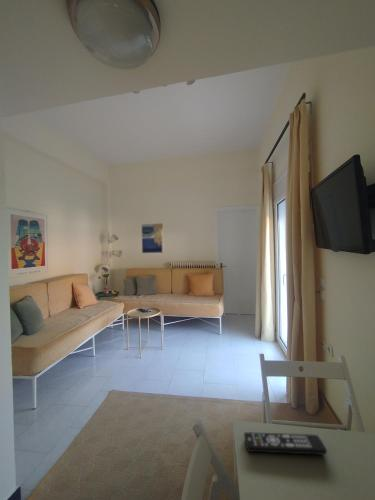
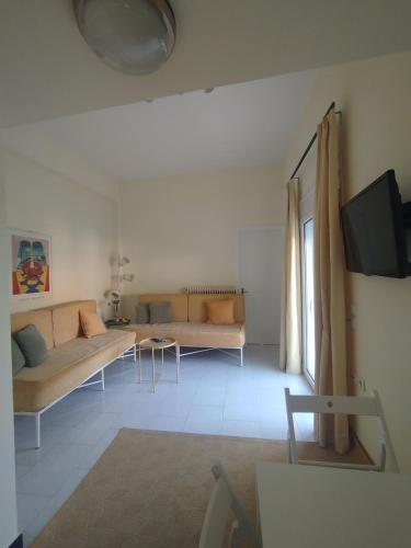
- wall art [141,222,164,254]
- remote control [243,431,328,456]
